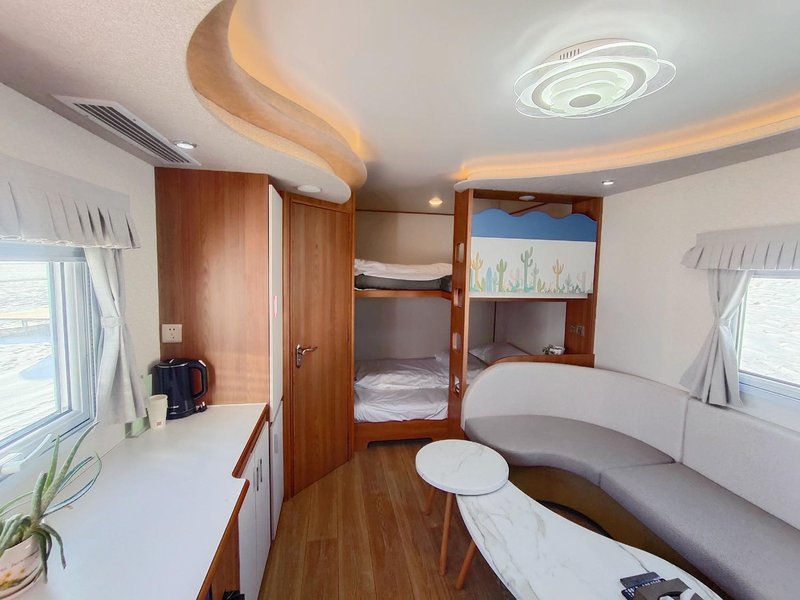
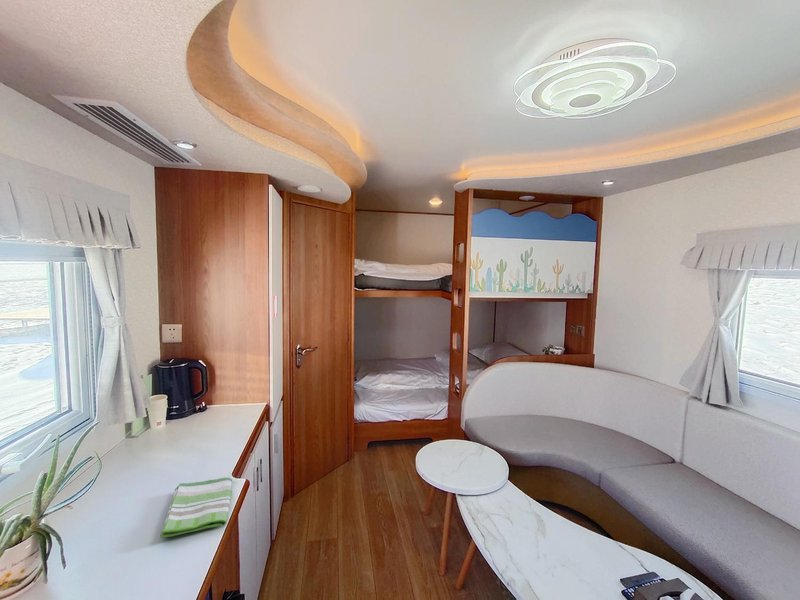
+ dish towel [159,476,233,539]
